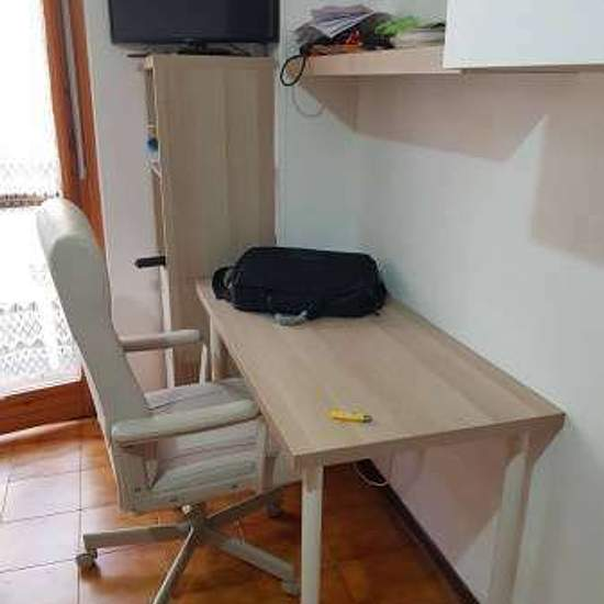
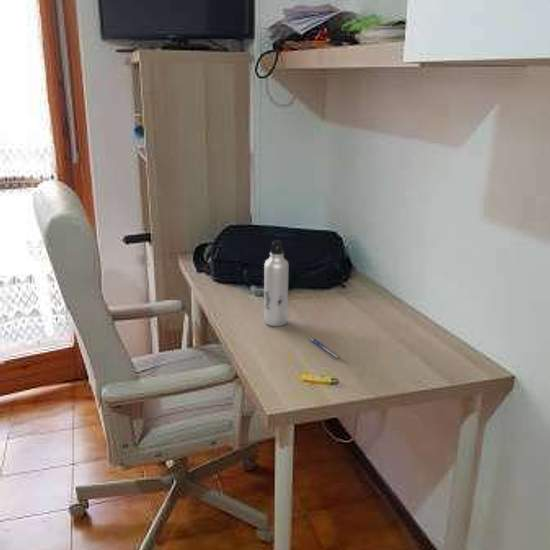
+ pen [309,336,341,359]
+ water bottle [263,239,290,327]
